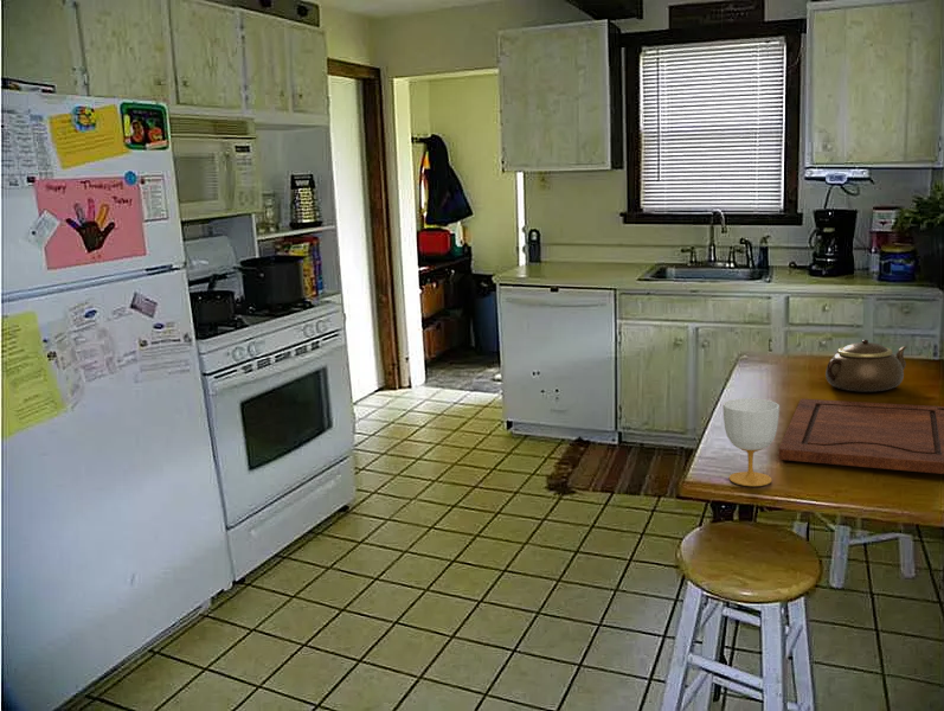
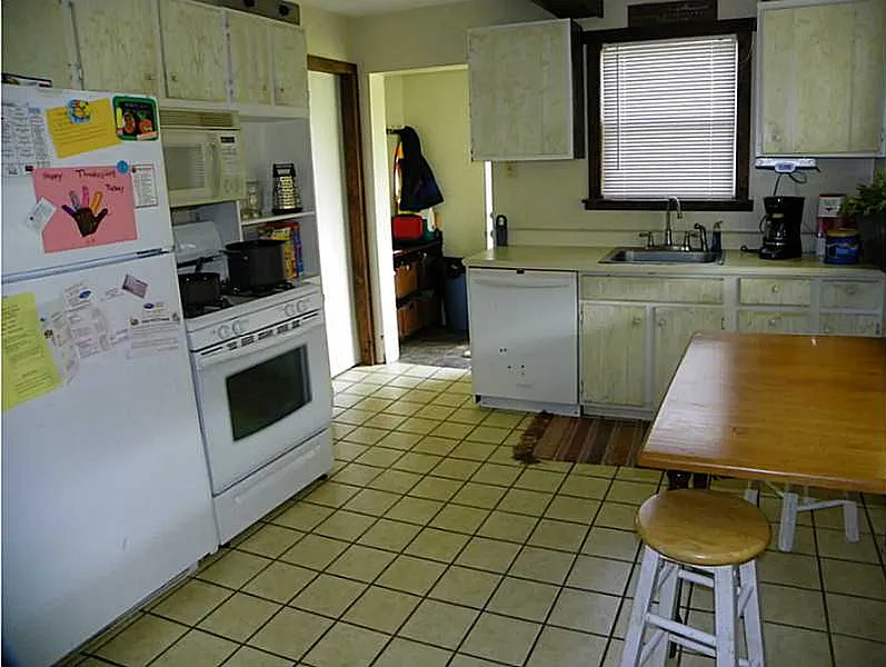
- cup [721,397,781,487]
- teapot [824,339,908,392]
- cutting board [777,398,944,475]
